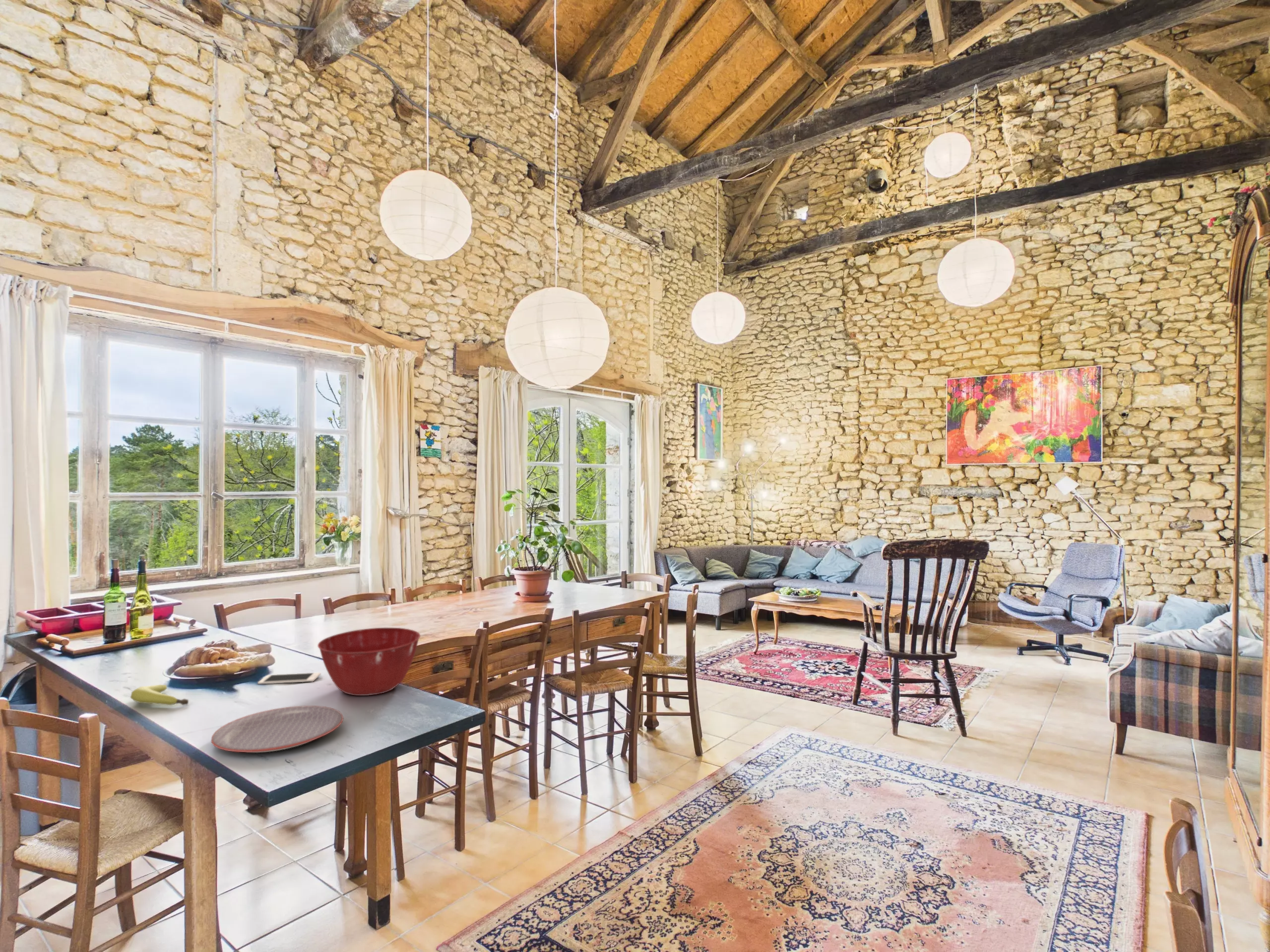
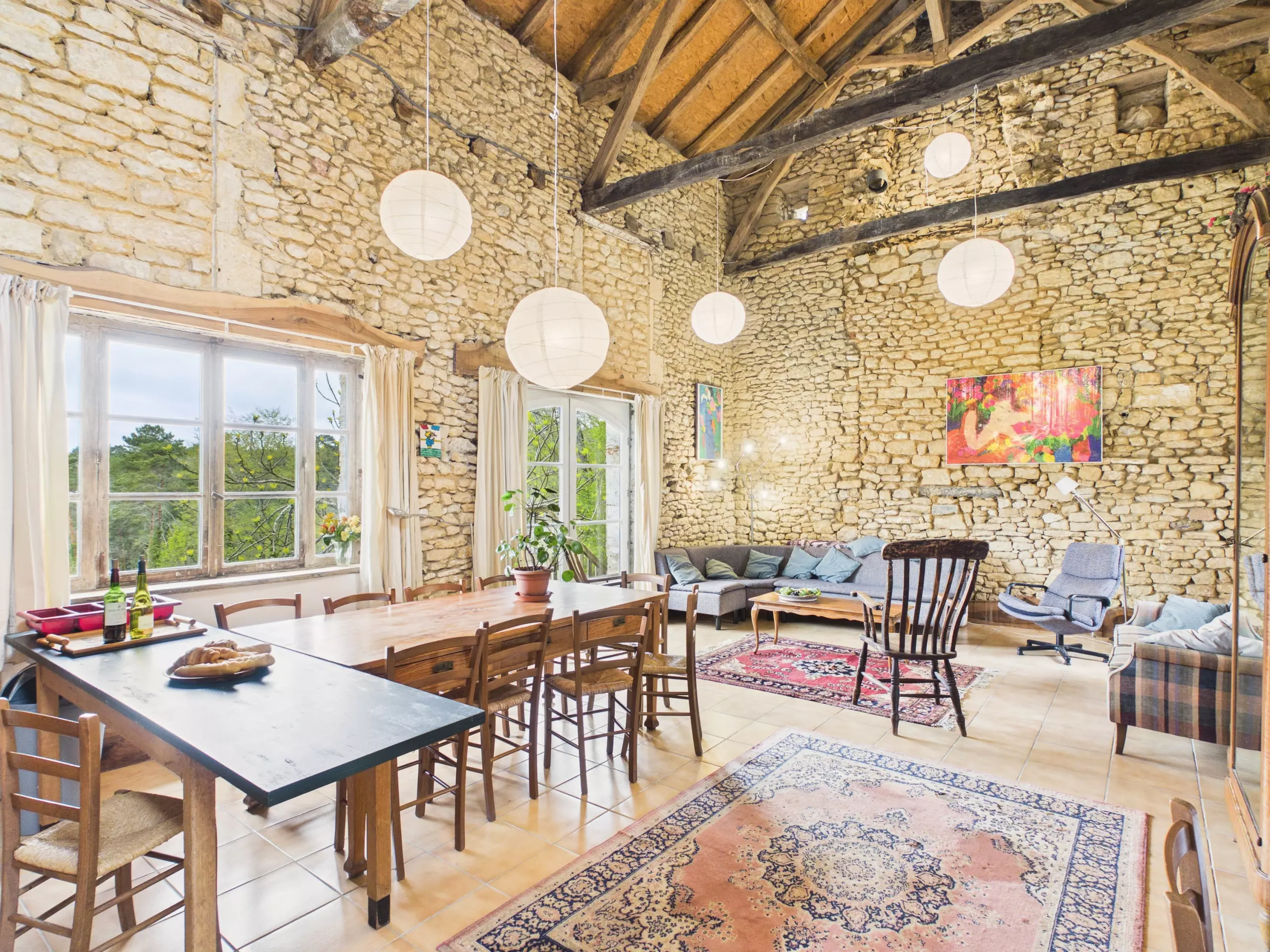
- mixing bowl [317,627,421,696]
- banana [130,684,189,706]
- plate [211,705,344,753]
- cell phone [257,672,321,685]
